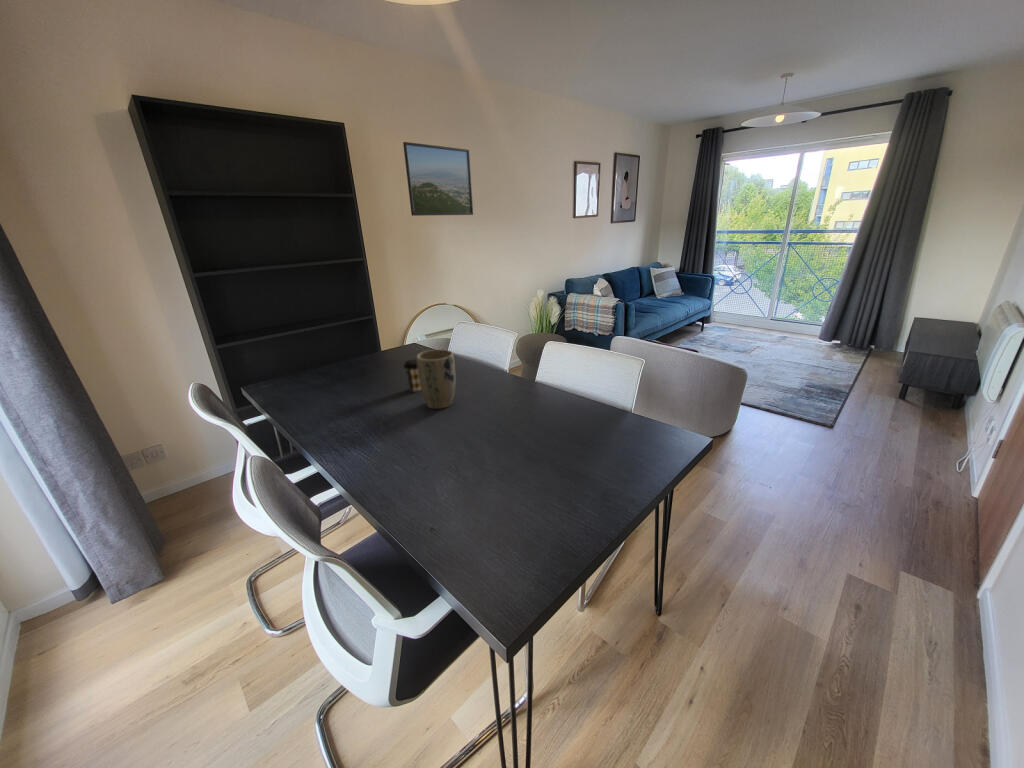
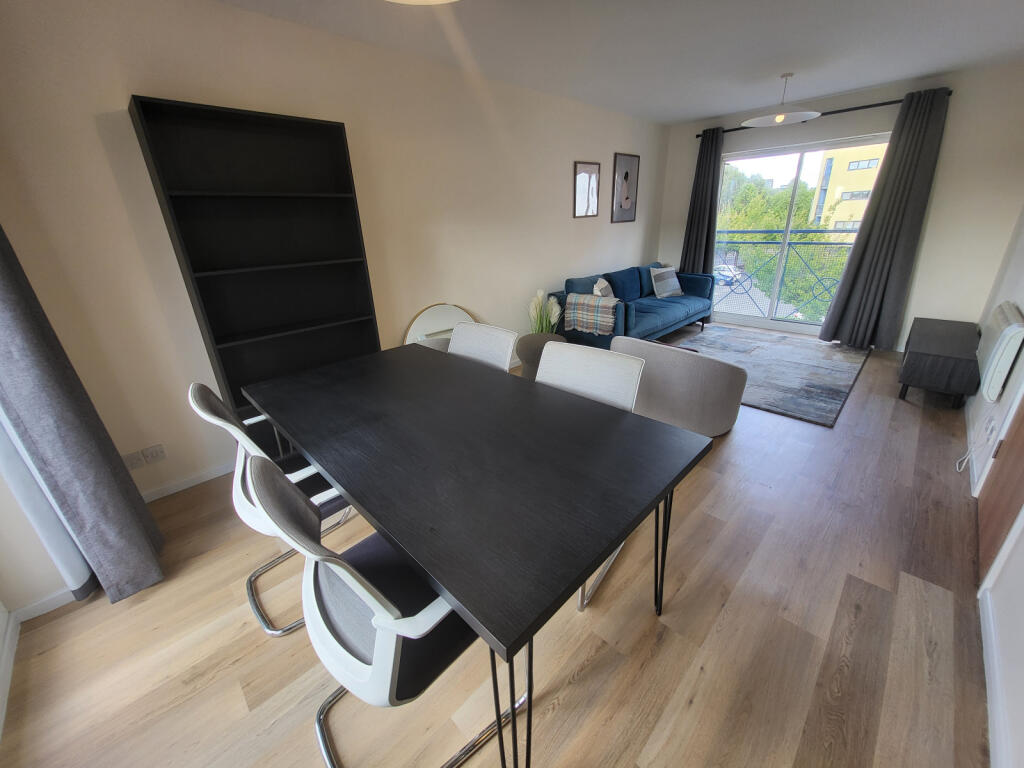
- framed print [402,141,474,217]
- plant pot [416,348,457,410]
- coffee cup [403,358,422,392]
